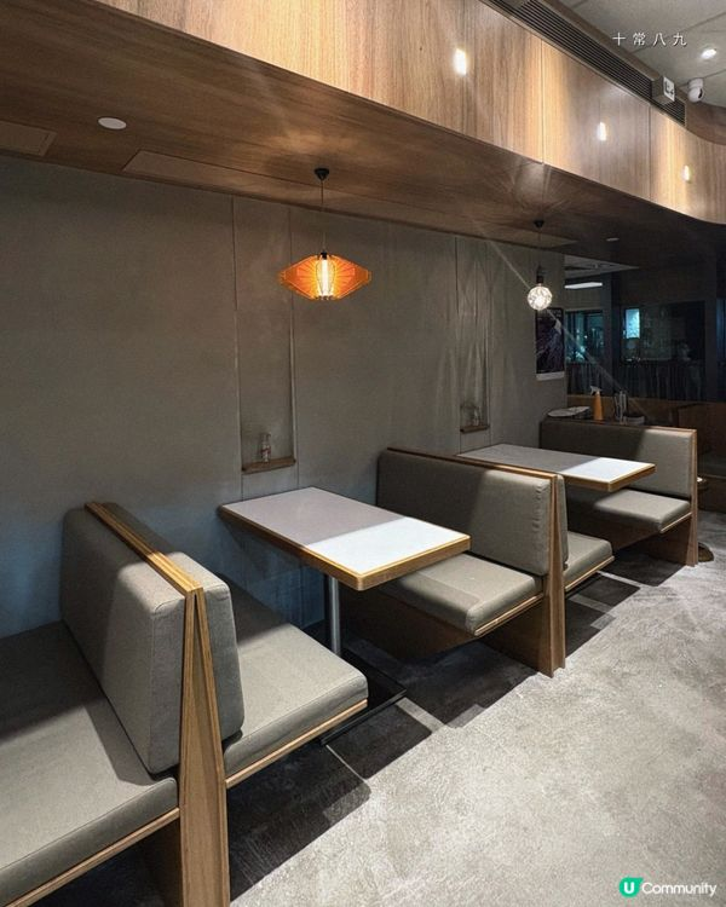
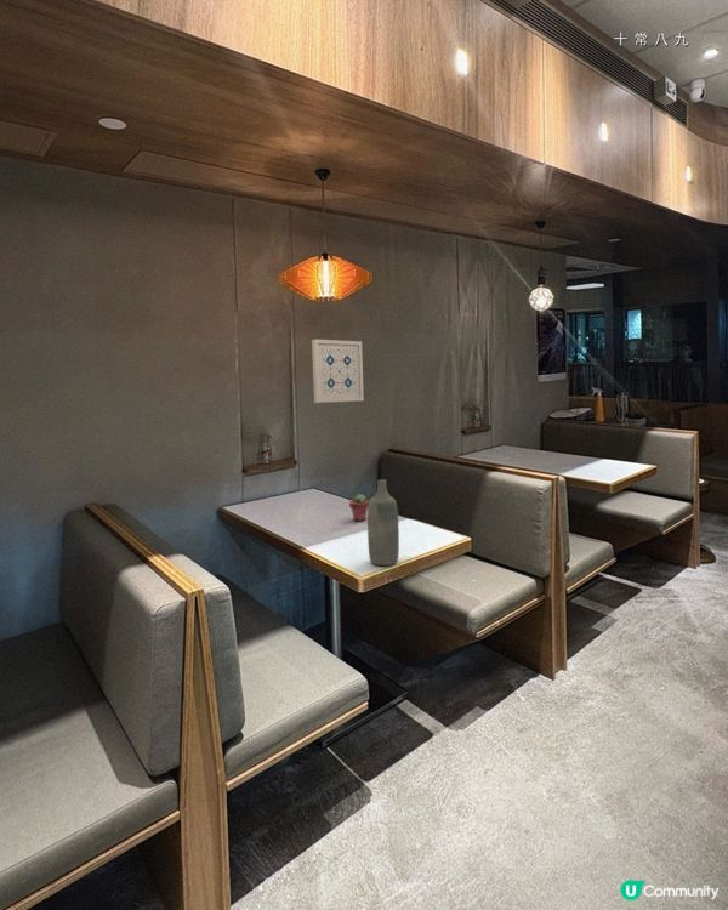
+ wall art [311,339,365,404]
+ bottle [366,479,400,567]
+ potted succulent [348,493,370,522]
